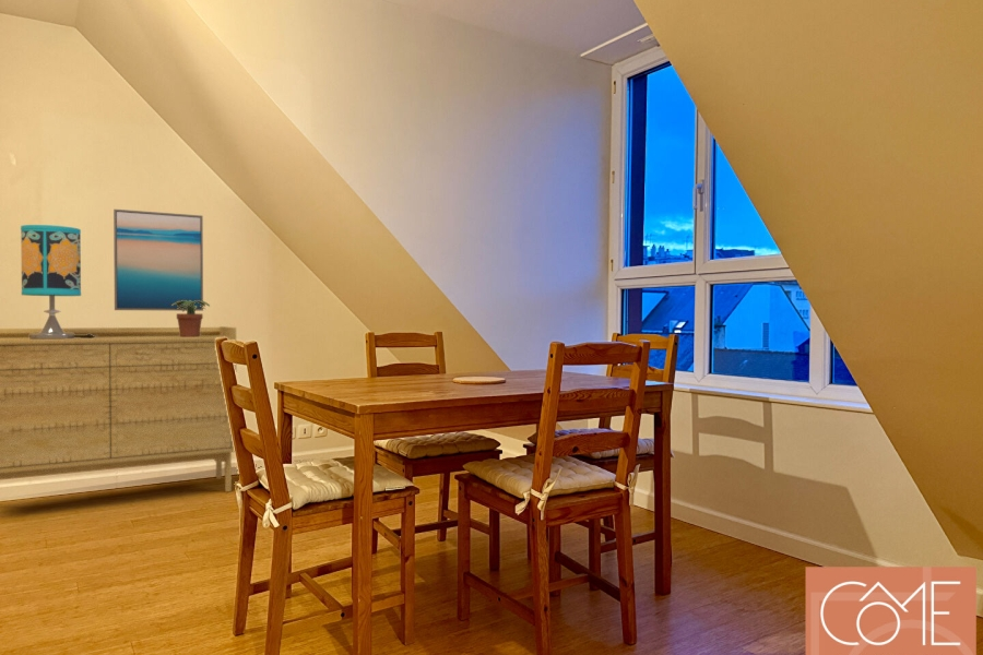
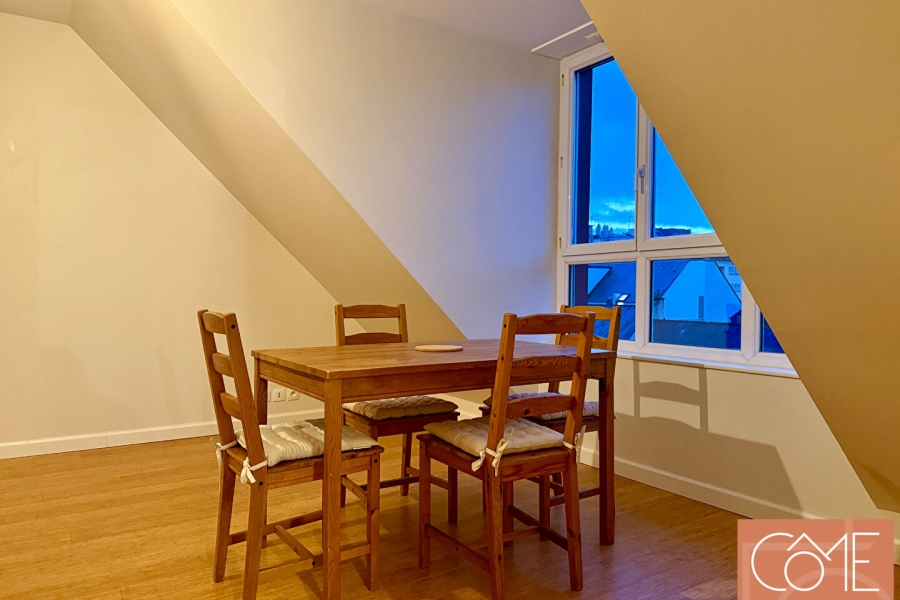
- table lamp [20,224,97,340]
- sideboard [0,325,237,493]
- wall art [112,209,204,312]
- potted plant [171,300,211,337]
